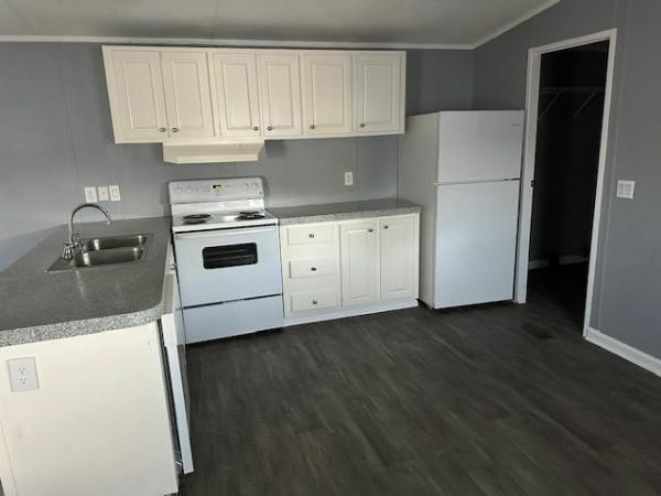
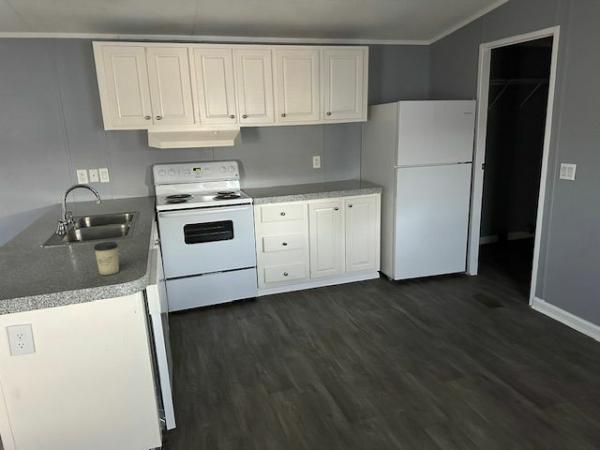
+ cup [93,241,120,276]
